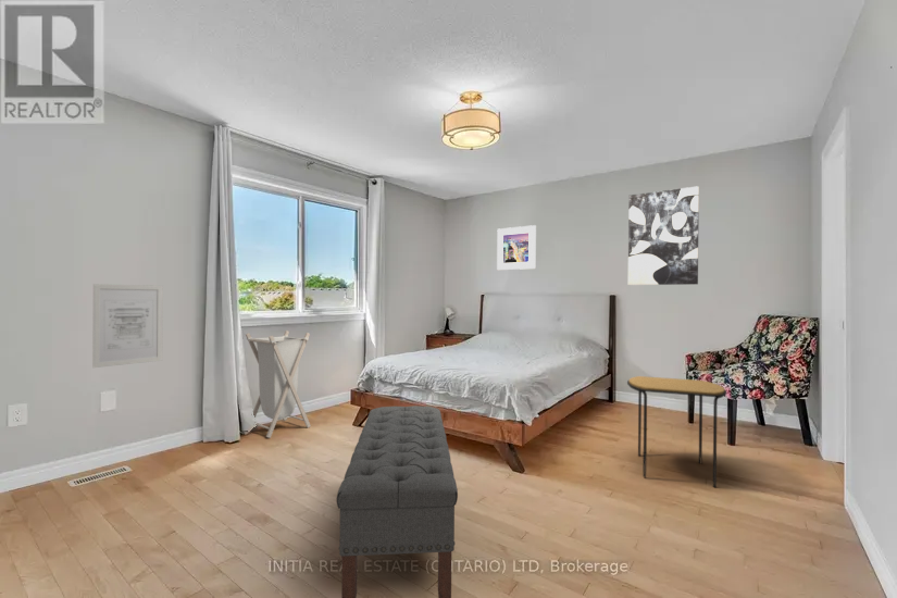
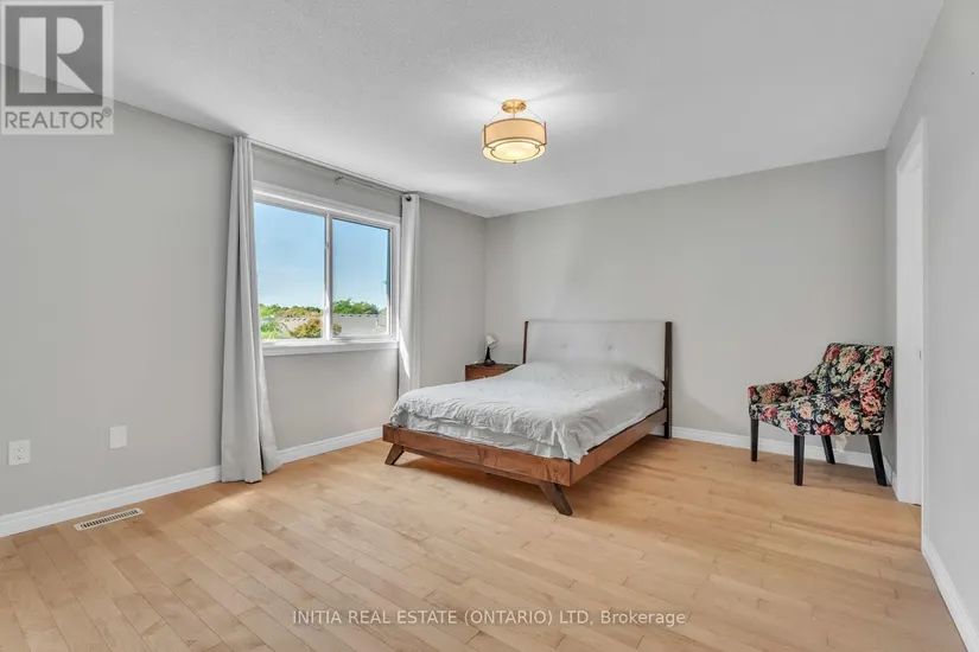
- wall art [627,185,700,286]
- laundry hamper [245,329,312,439]
- bench [336,404,459,598]
- wall art [91,283,164,369]
- side table [626,375,727,488]
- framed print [496,224,537,271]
